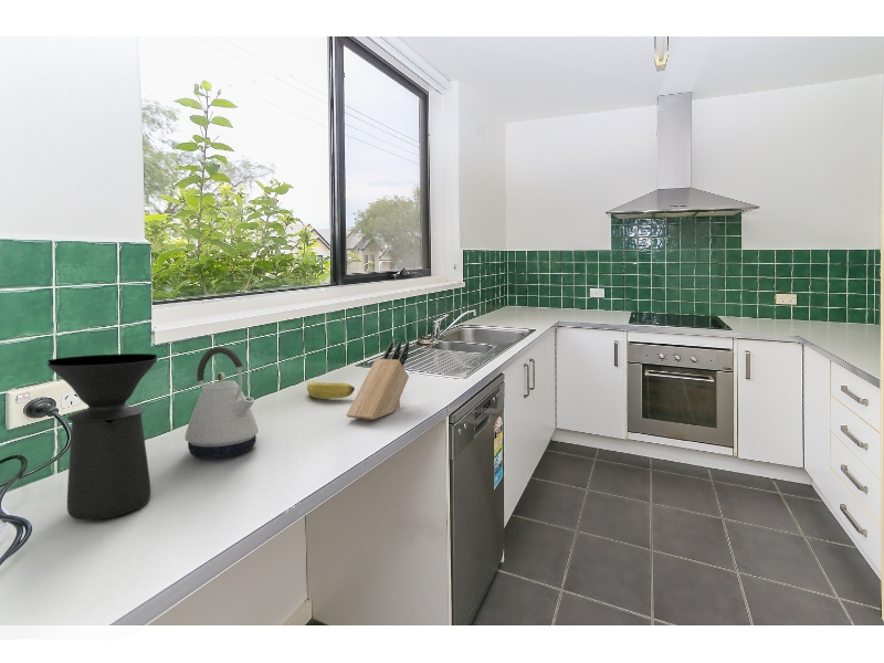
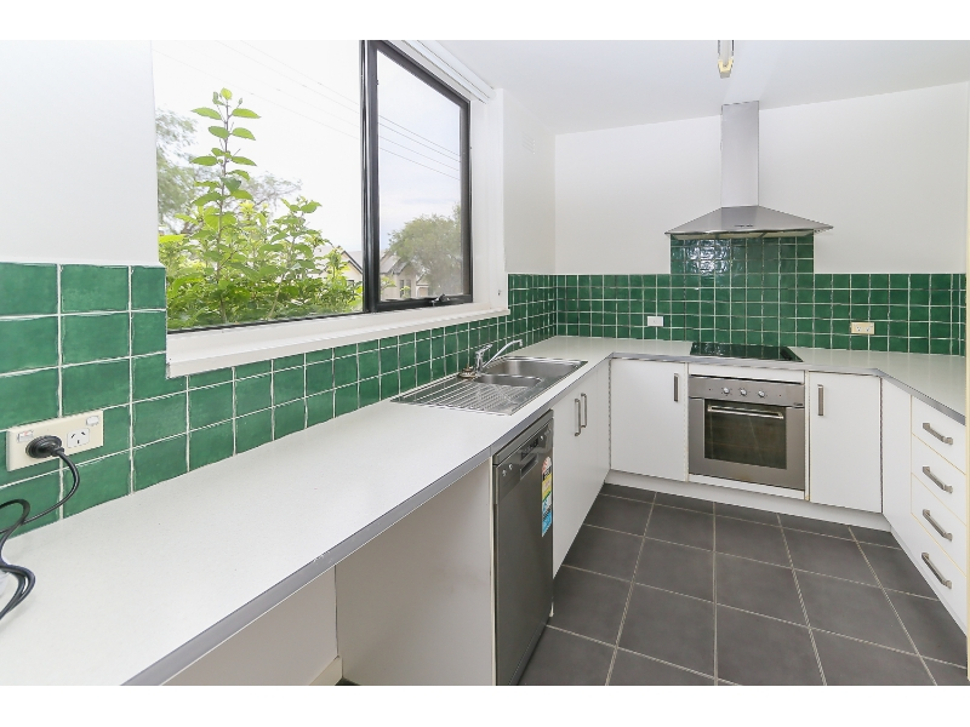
- banana [306,380,356,400]
- coffee maker [46,352,159,520]
- kettle [185,346,260,460]
- knife block [345,340,411,421]
